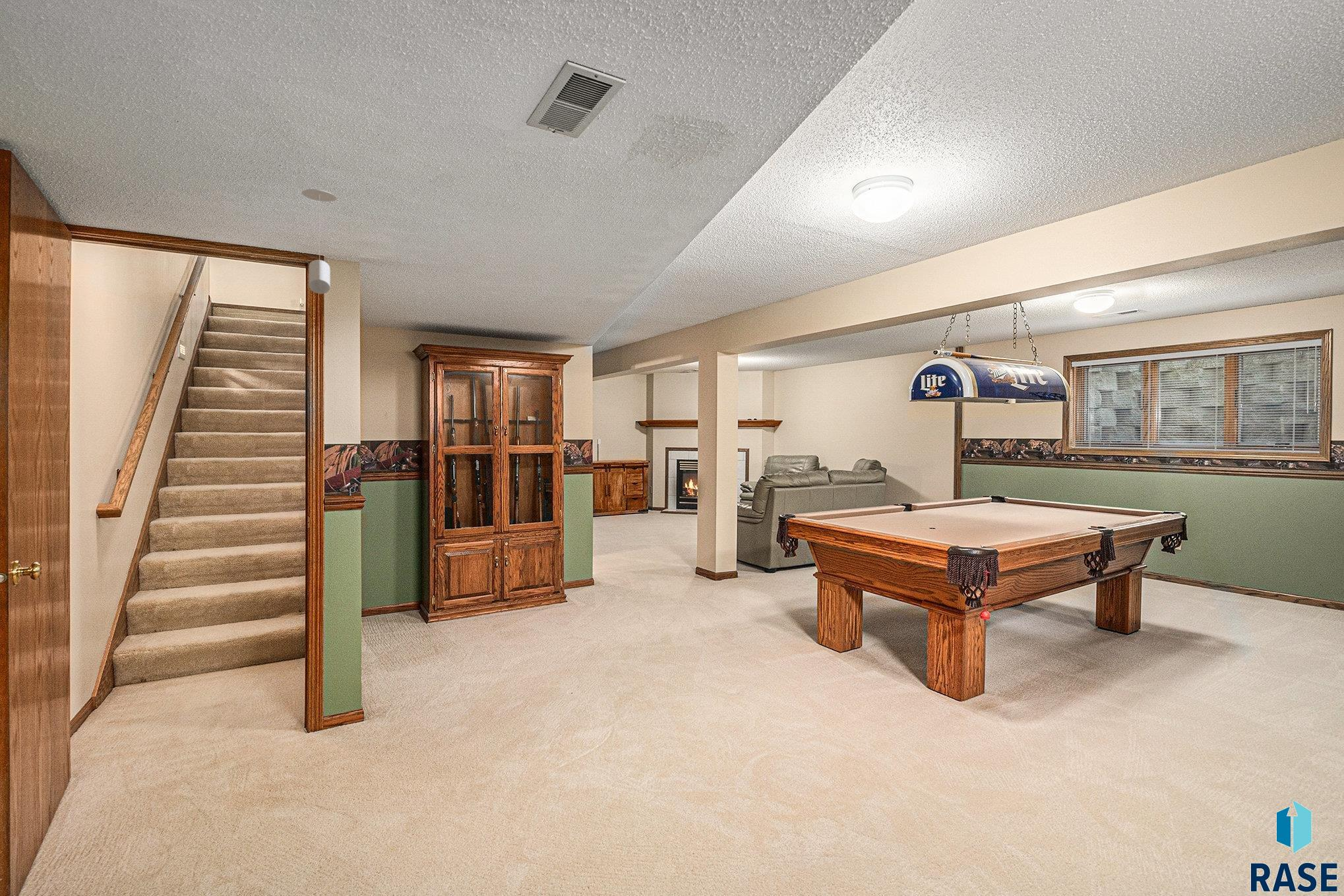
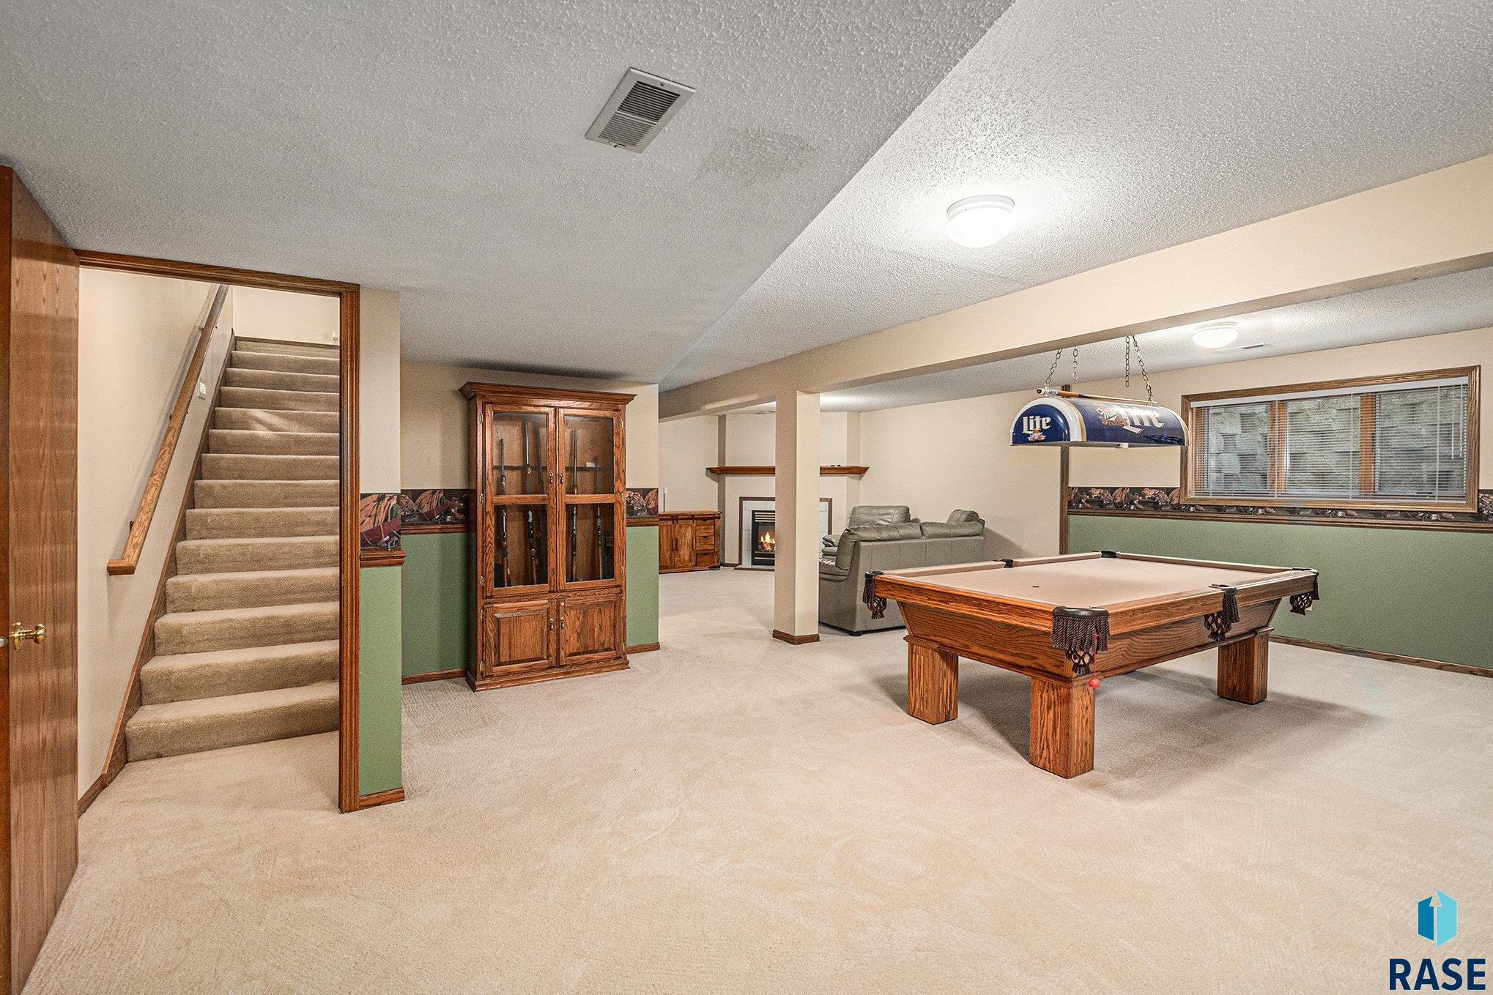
- pendant light [301,189,338,295]
